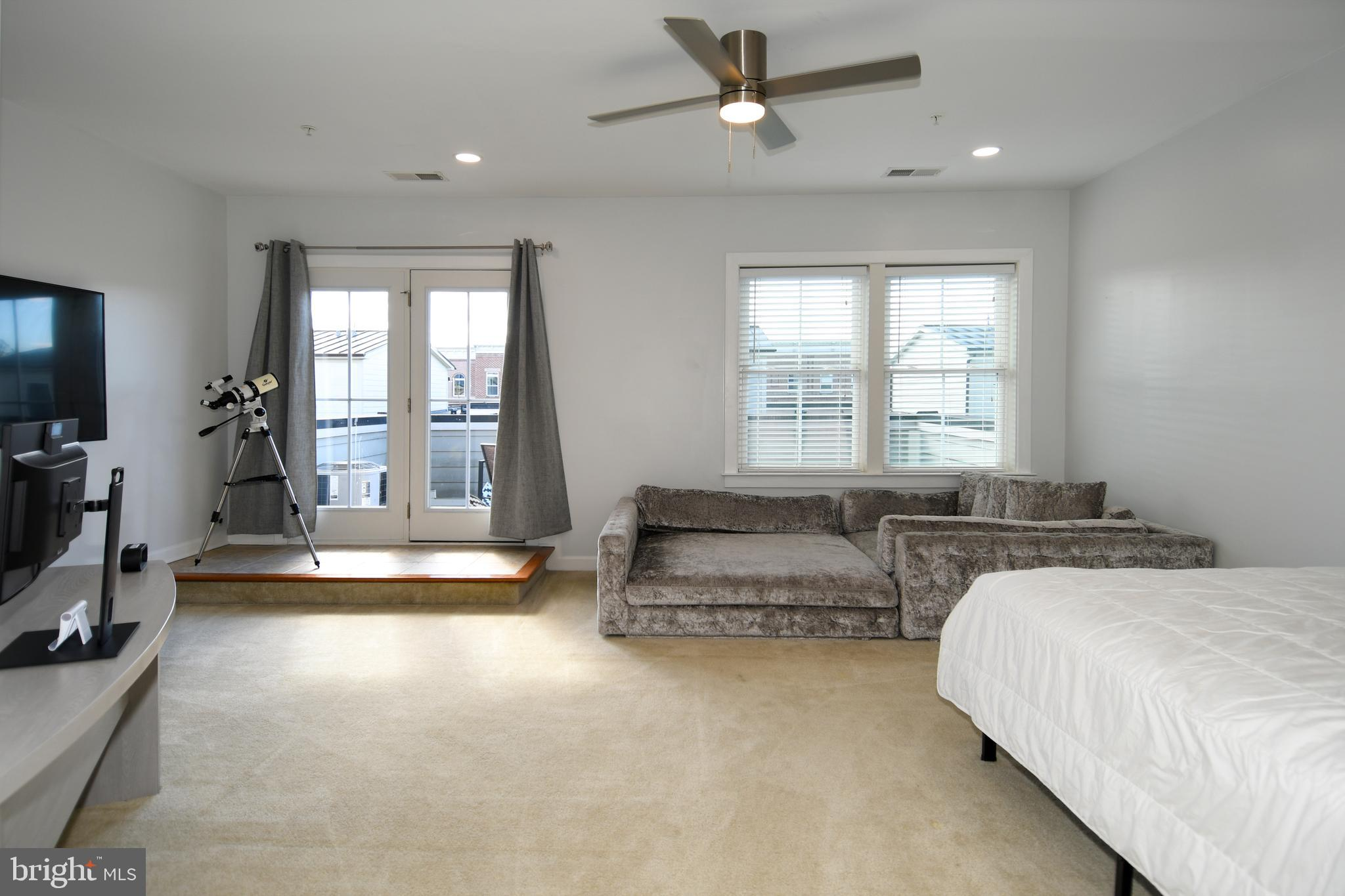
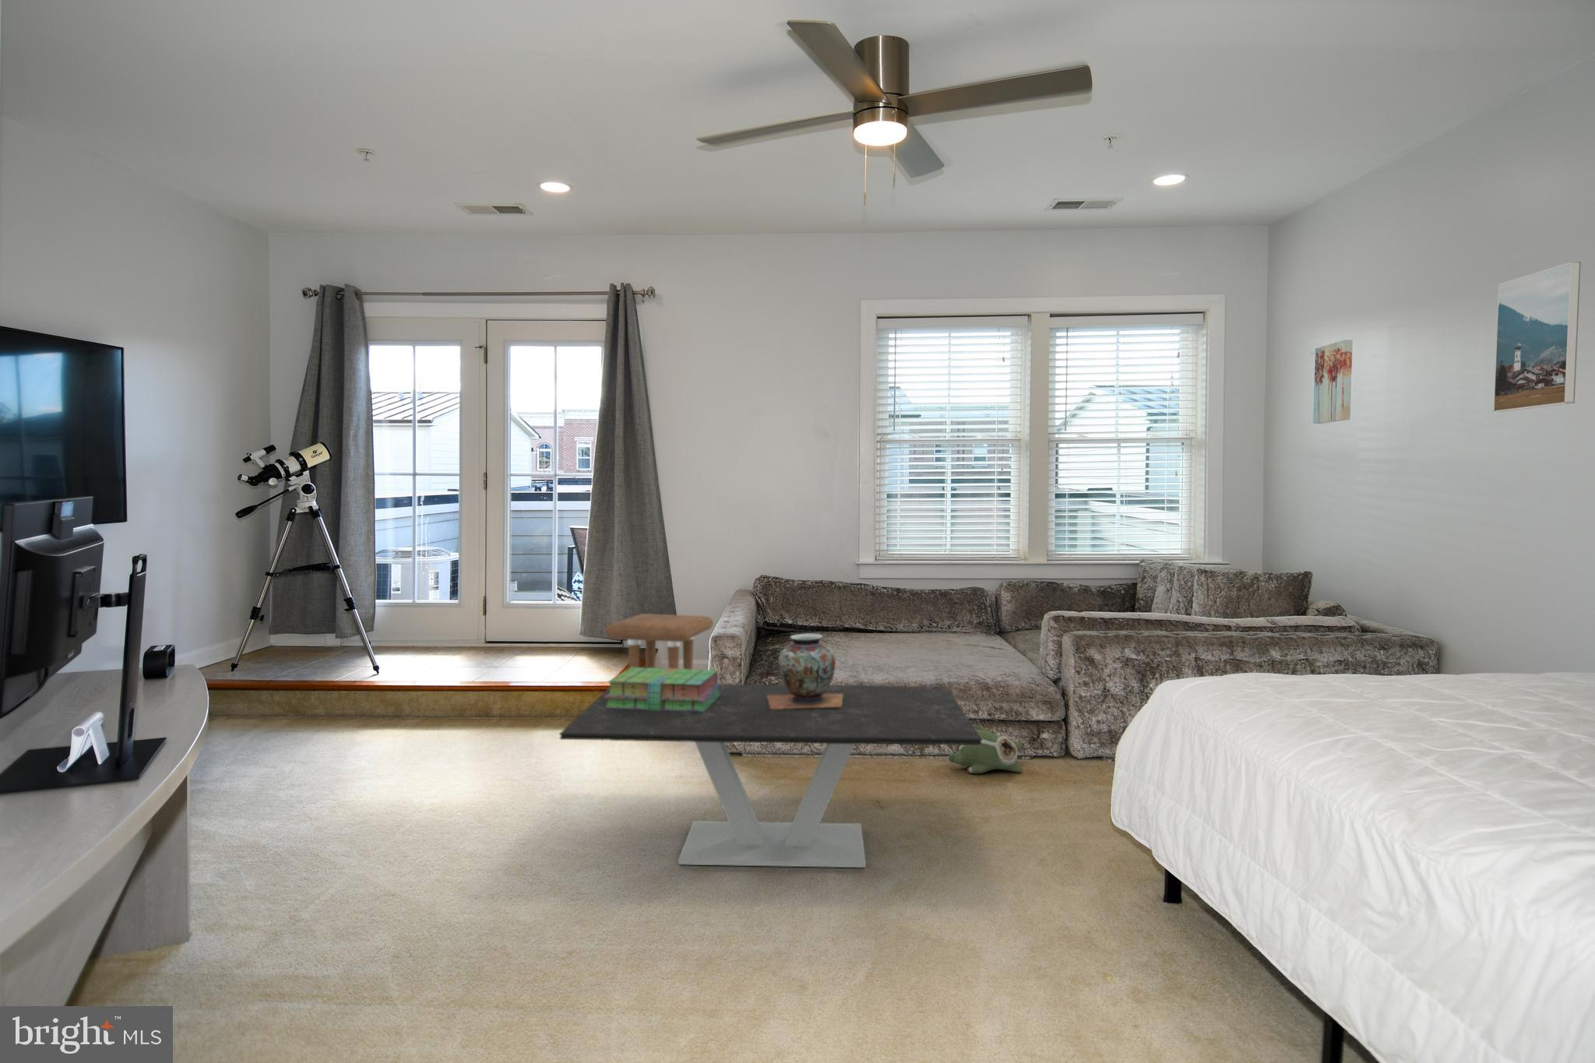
+ plush toy [948,724,1023,775]
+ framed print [1492,261,1582,413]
+ side table [605,613,714,670]
+ wall art [1313,339,1353,425]
+ stack of books [605,667,720,713]
+ coffee table [560,683,982,868]
+ decorative vase [767,632,843,709]
